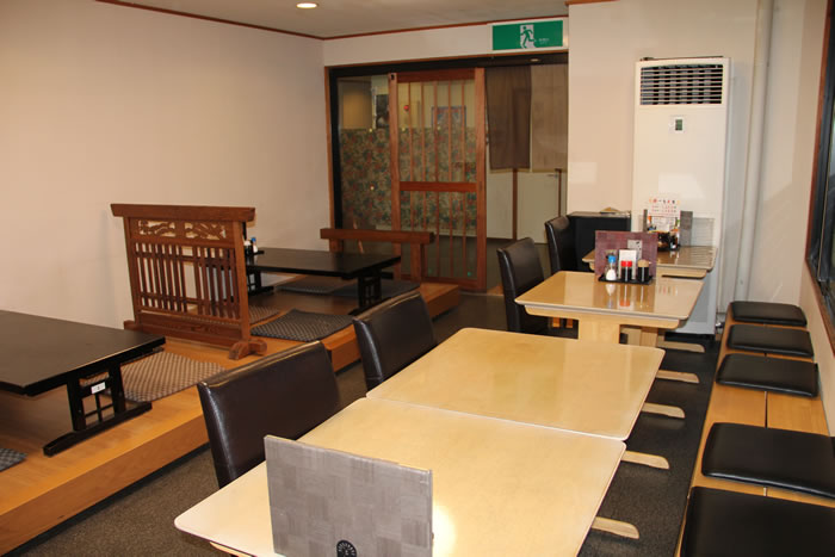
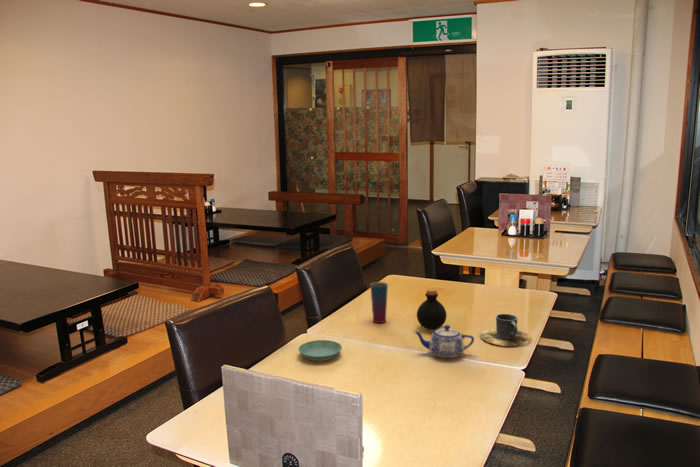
+ cup [369,281,389,324]
+ teapot [413,324,475,359]
+ saucer [297,339,343,362]
+ bottle [416,288,448,331]
+ cup [479,313,533,347]
